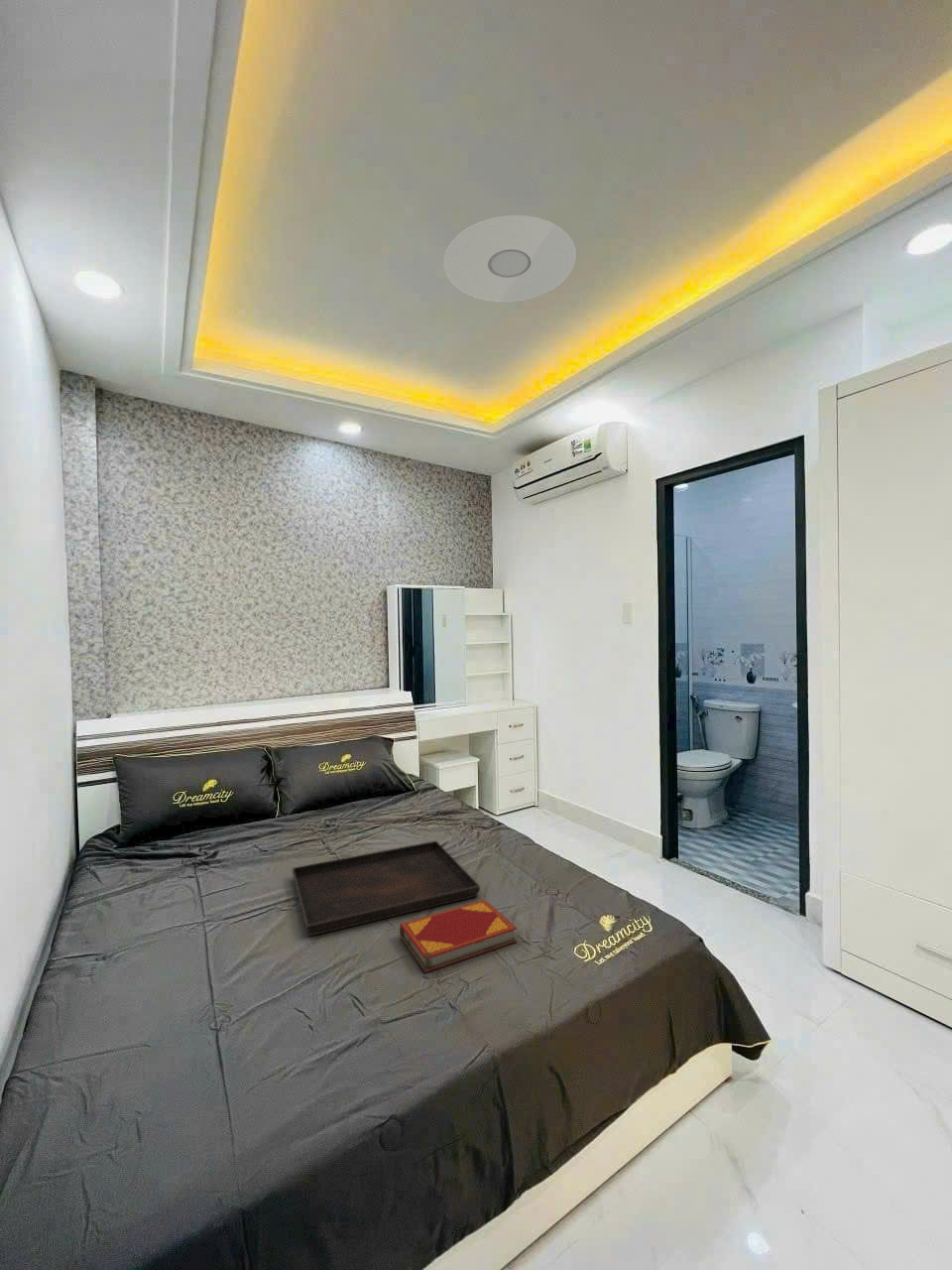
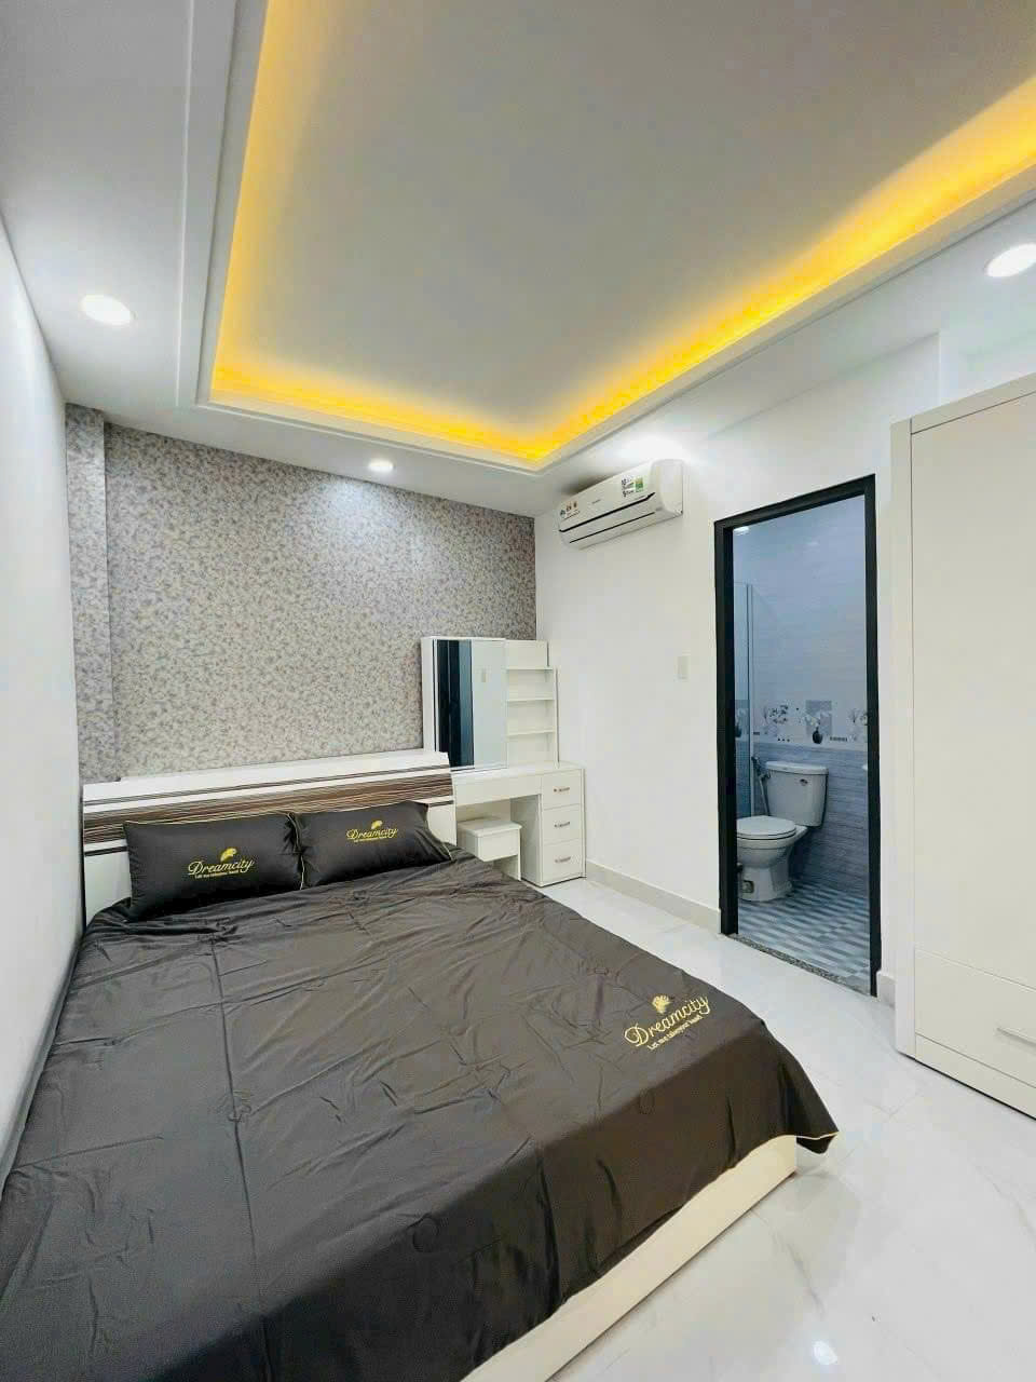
- ceiling light [442,214,577,304]
- hardback book [399,899,518,973]
- serving tray [292,840,481,937]
